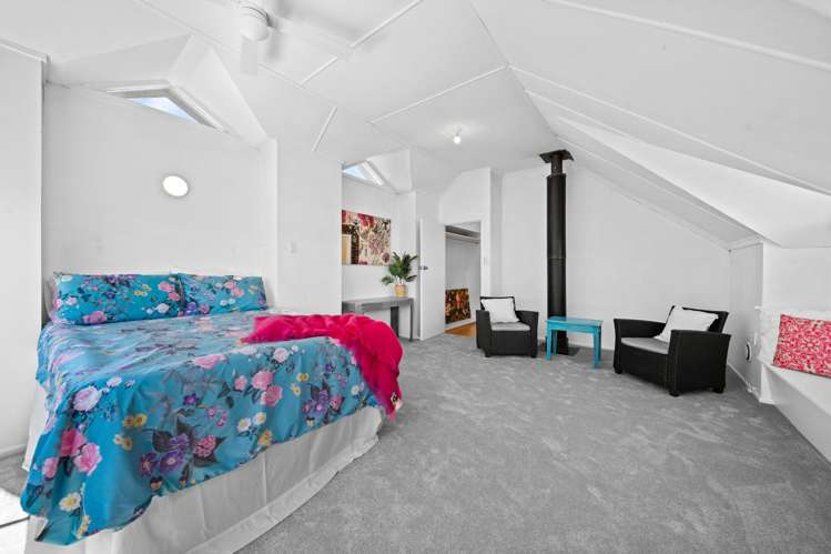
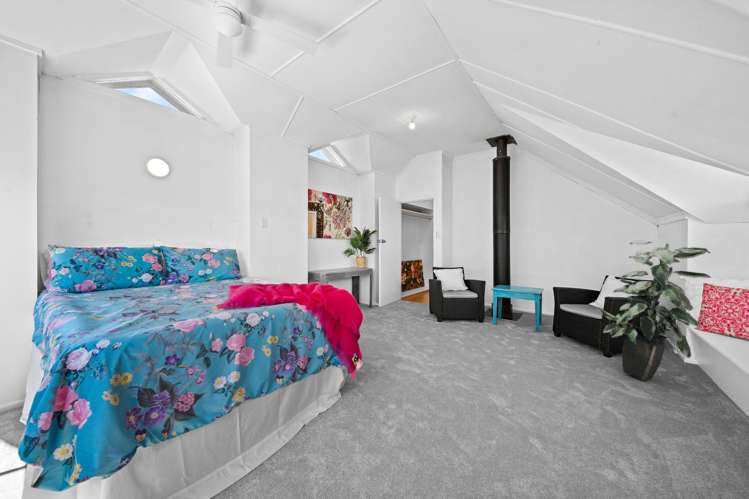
+ indoor plant [599,239,712,382]
